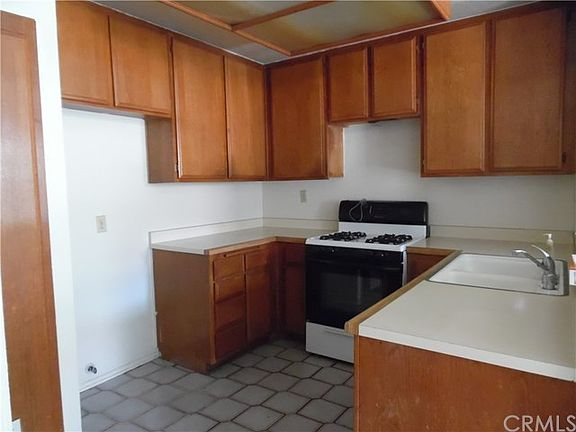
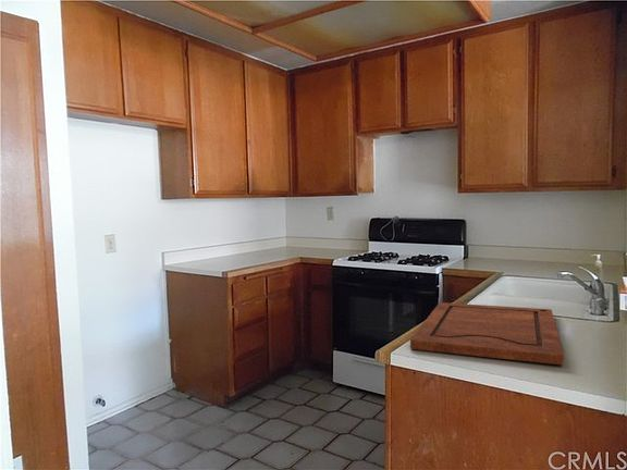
+ cutting board [409,301,565,366]
